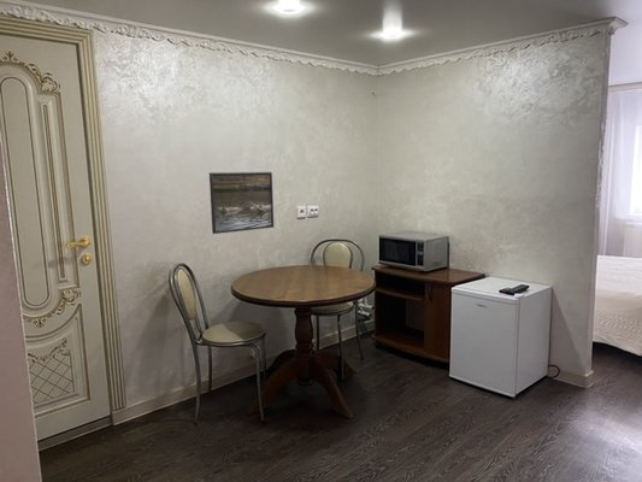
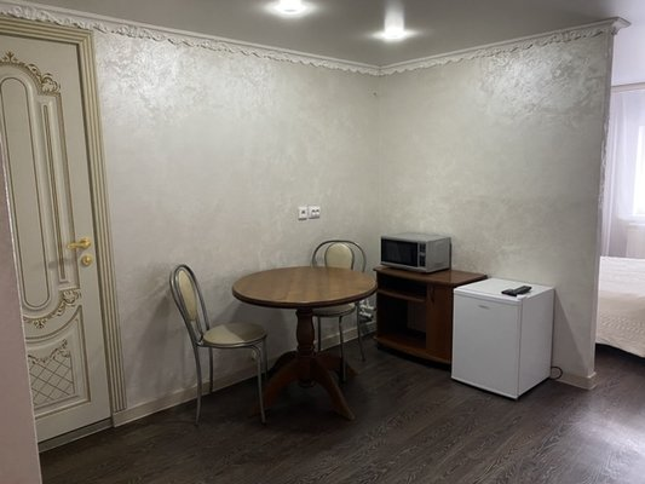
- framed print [208,171,275,235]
